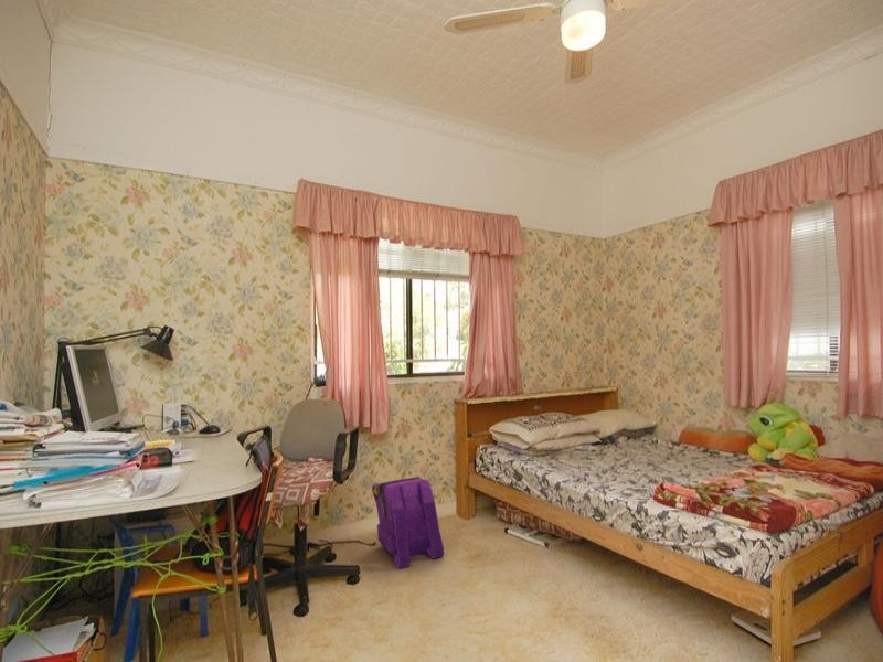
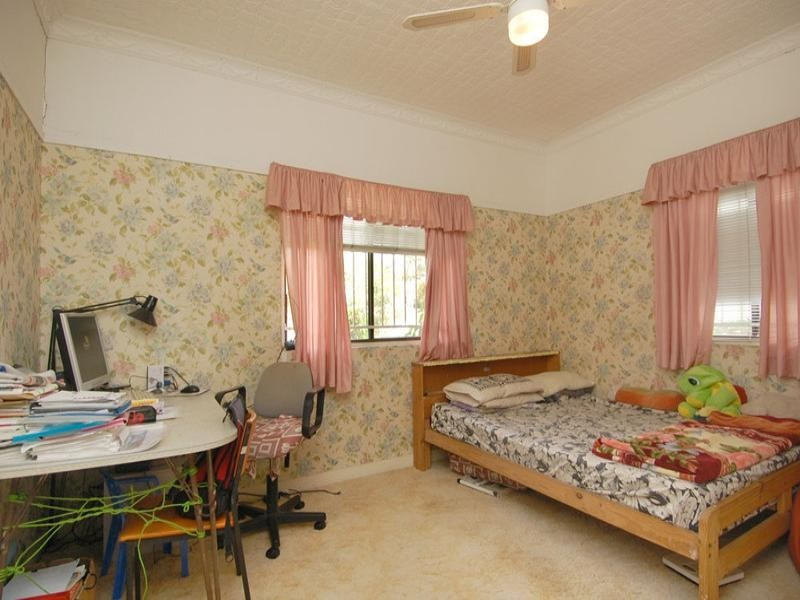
- backpack [371,477,445,570]
